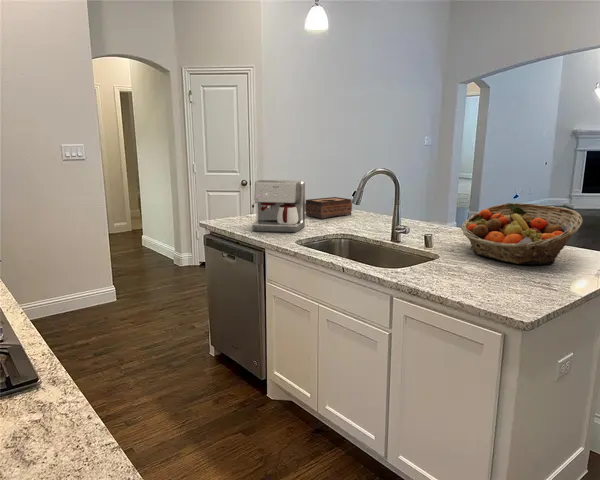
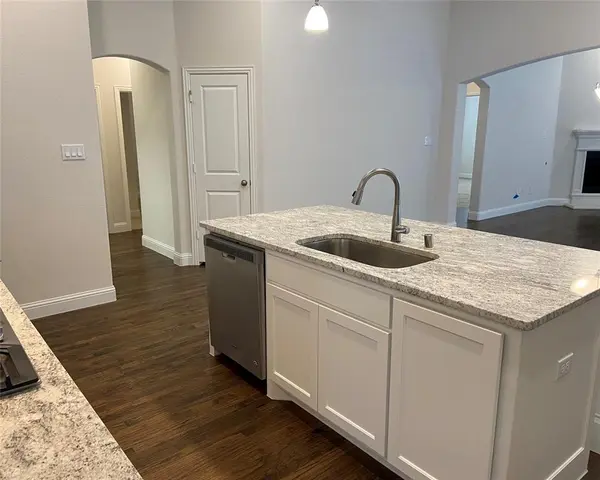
- tissue box [305,196,353,219]
- coffee maker [250,179,306,233]
- fruit basket [460,202,584,265]
